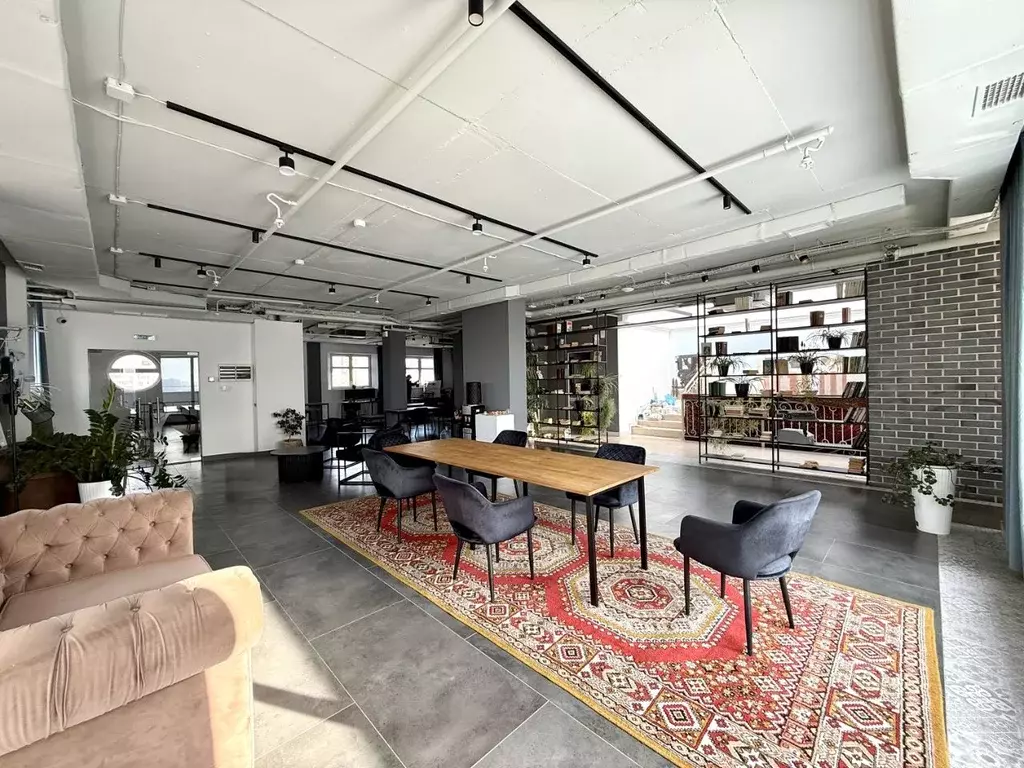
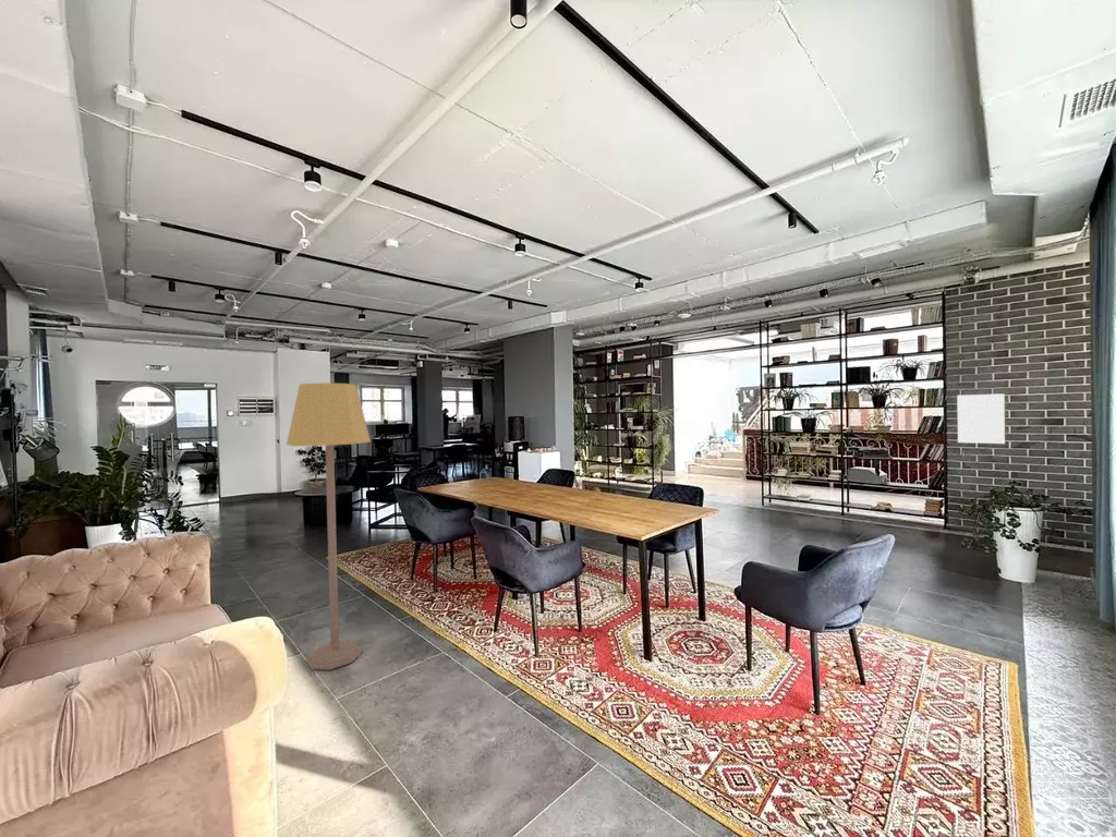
+ wall art [956,392,1006,445]
+ lamp [286,381,372,670]
